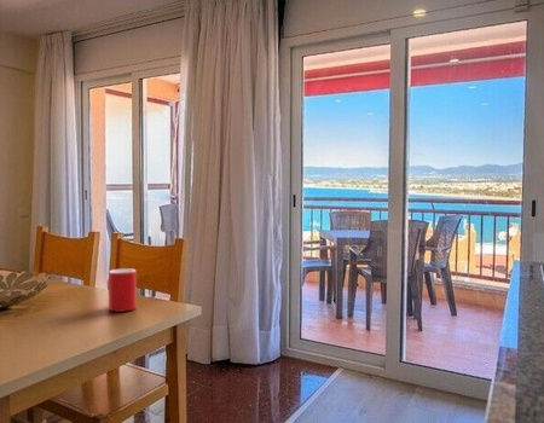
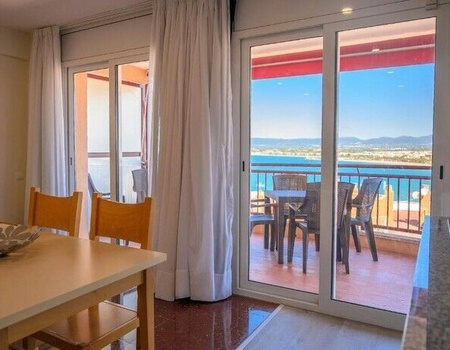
- cup [108,267,138,313]
